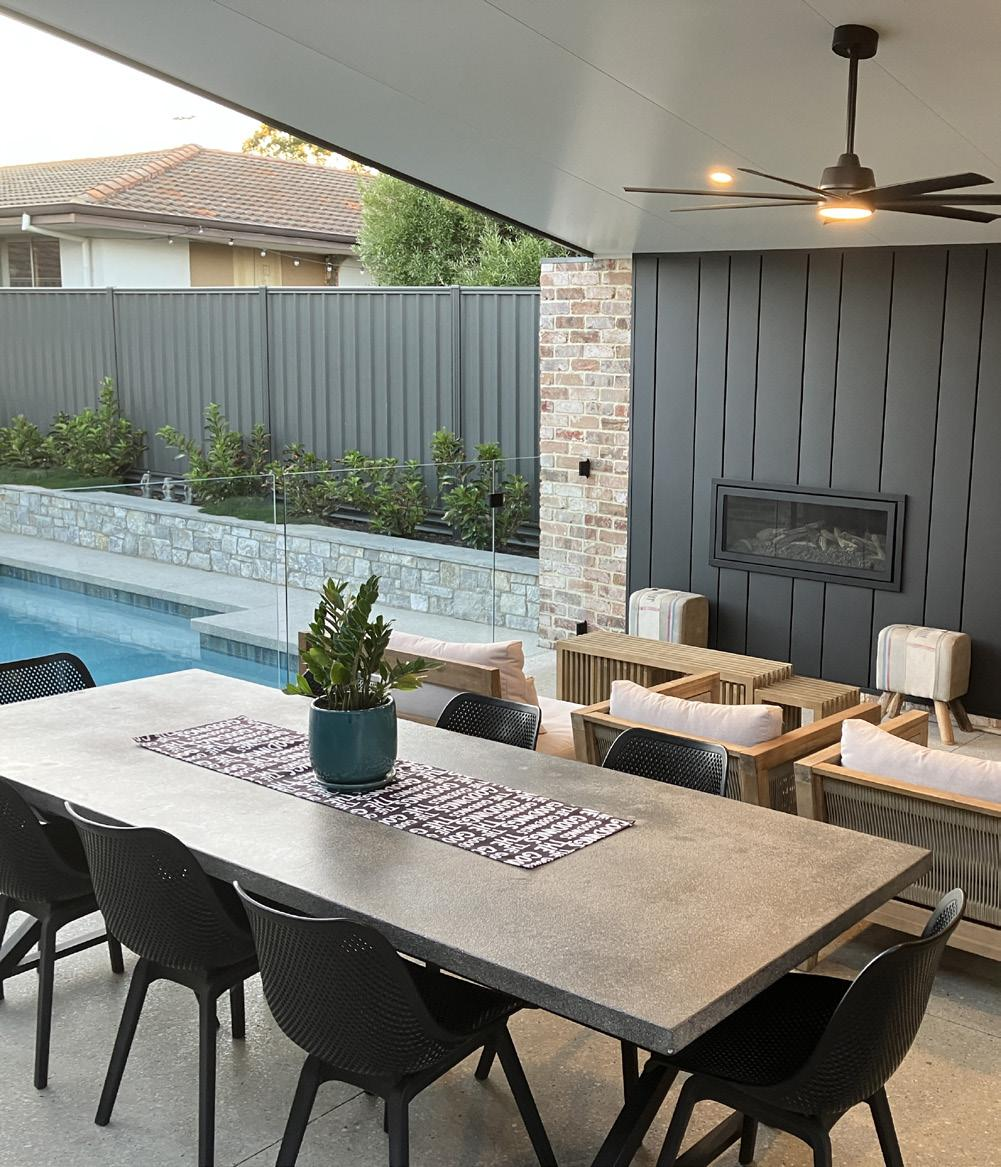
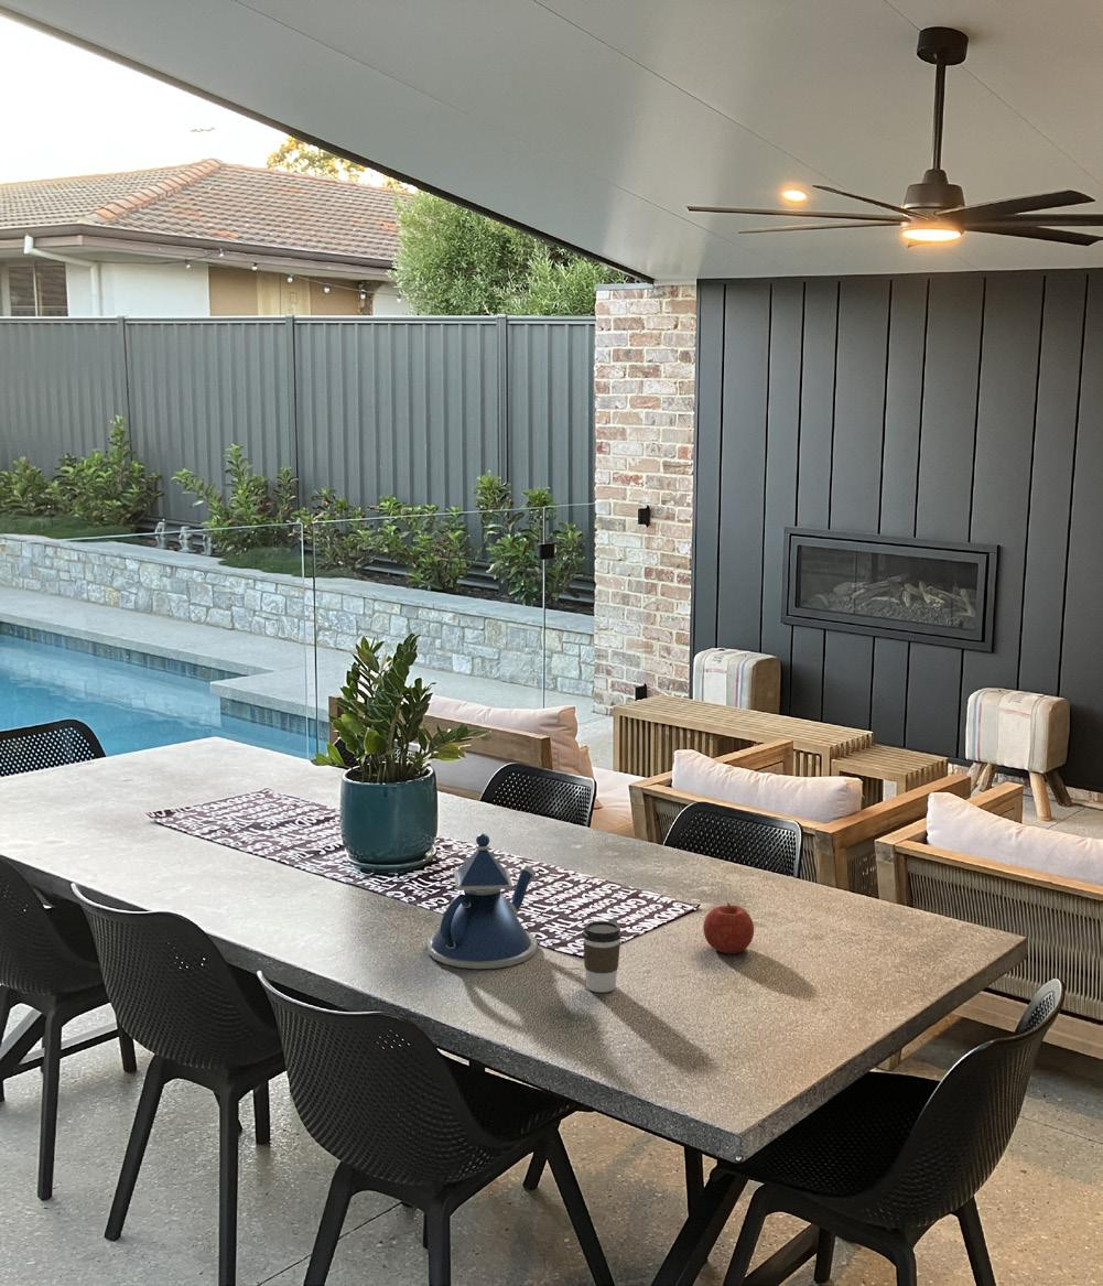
+ teapot [426,833,539,970]
+ coffee cup [582,920,623,994]
+ fruit [702,901,755,955]
